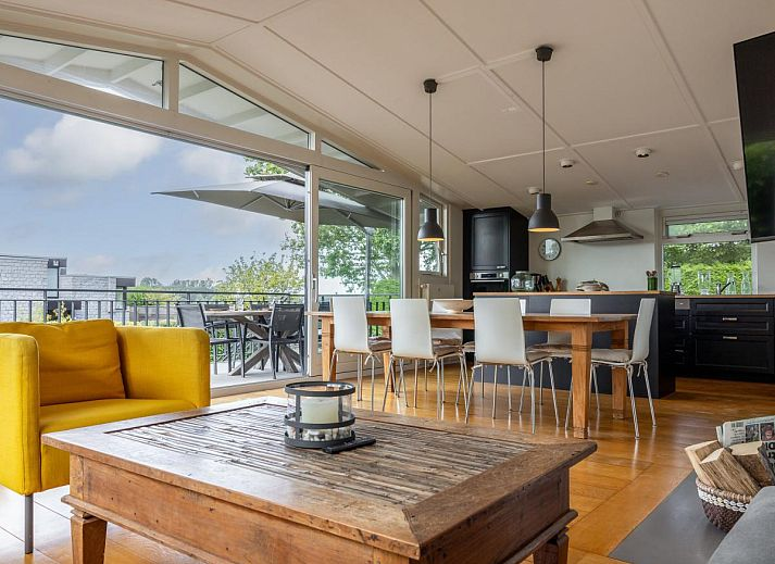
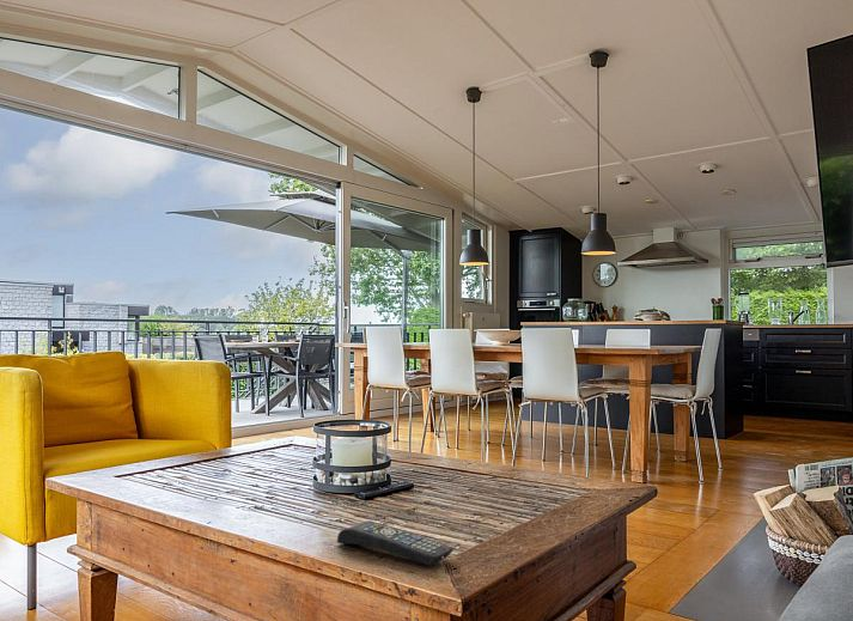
+ remote control [336,519,455,567]
